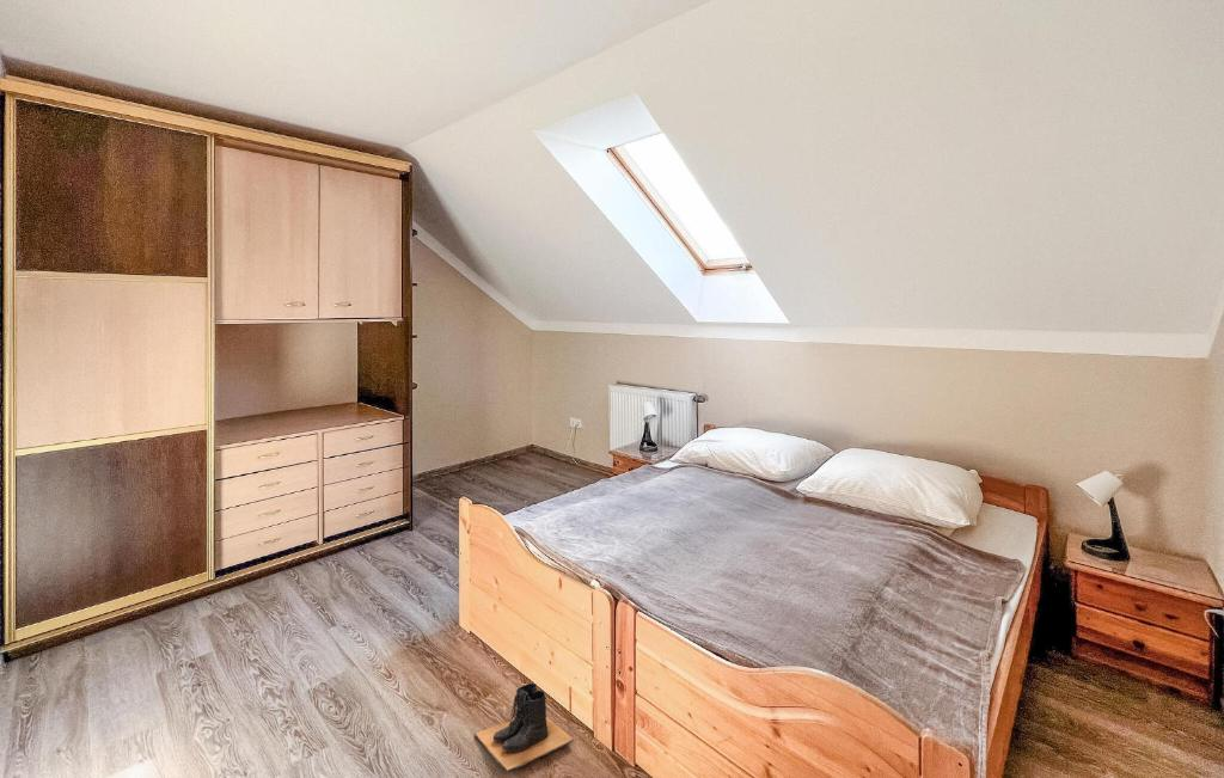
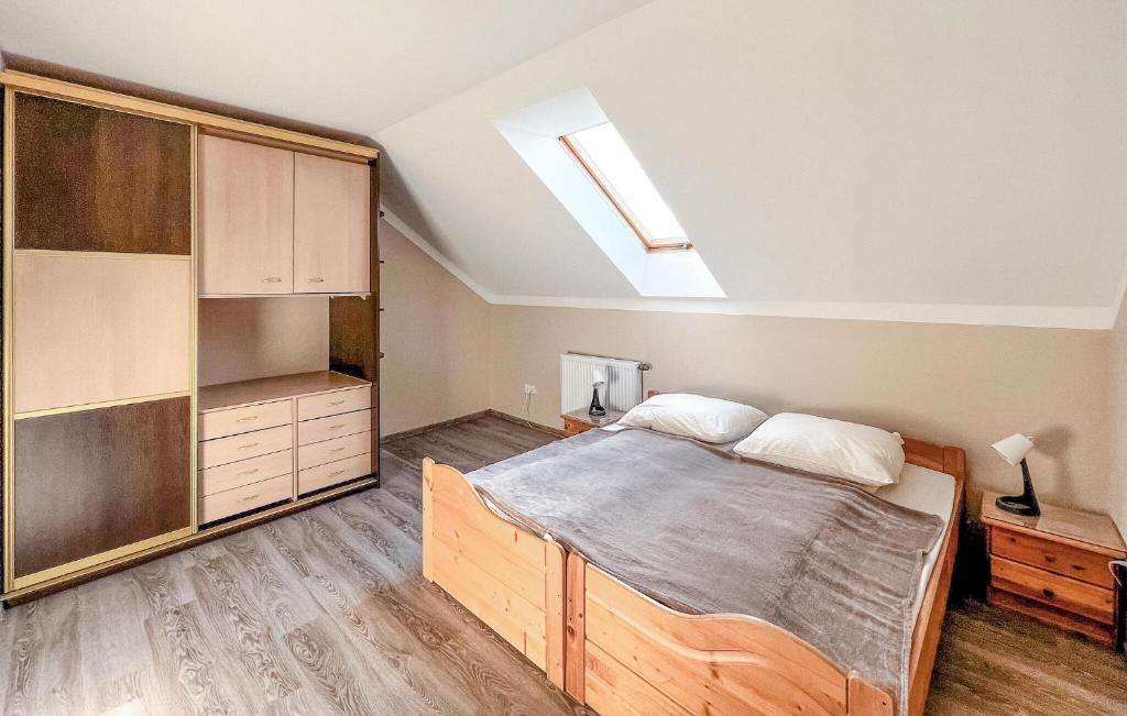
- boots [473,682,575,773]
